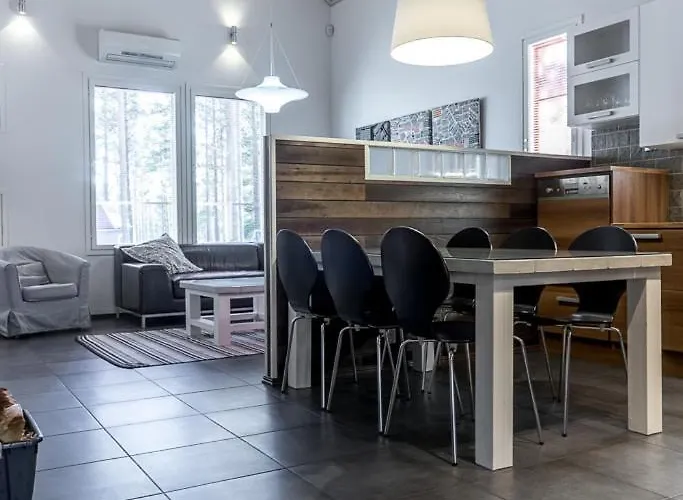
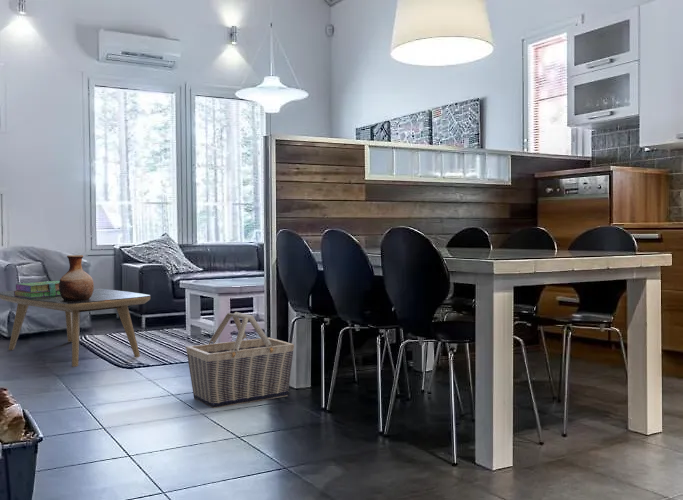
+ basket [185,311,295,409]
+ stack of books [13,280,60,298]
+ vase [59,254,95,301]
+ coffee table [0,287,151,368]
